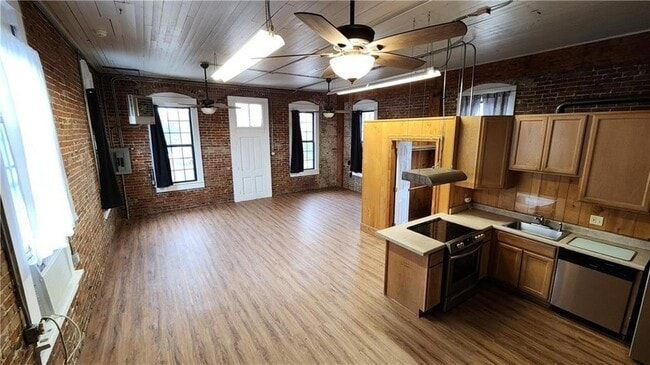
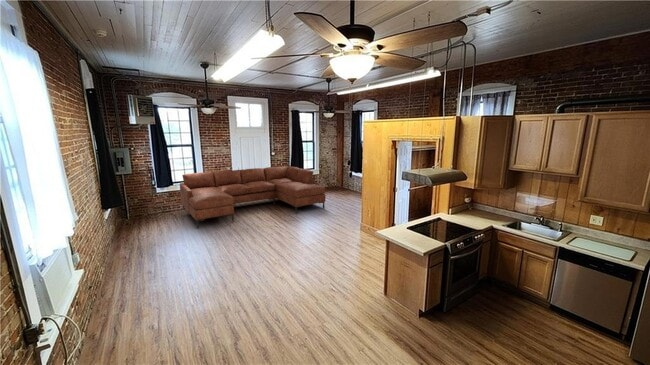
+ sofa [179,165,326,229]
